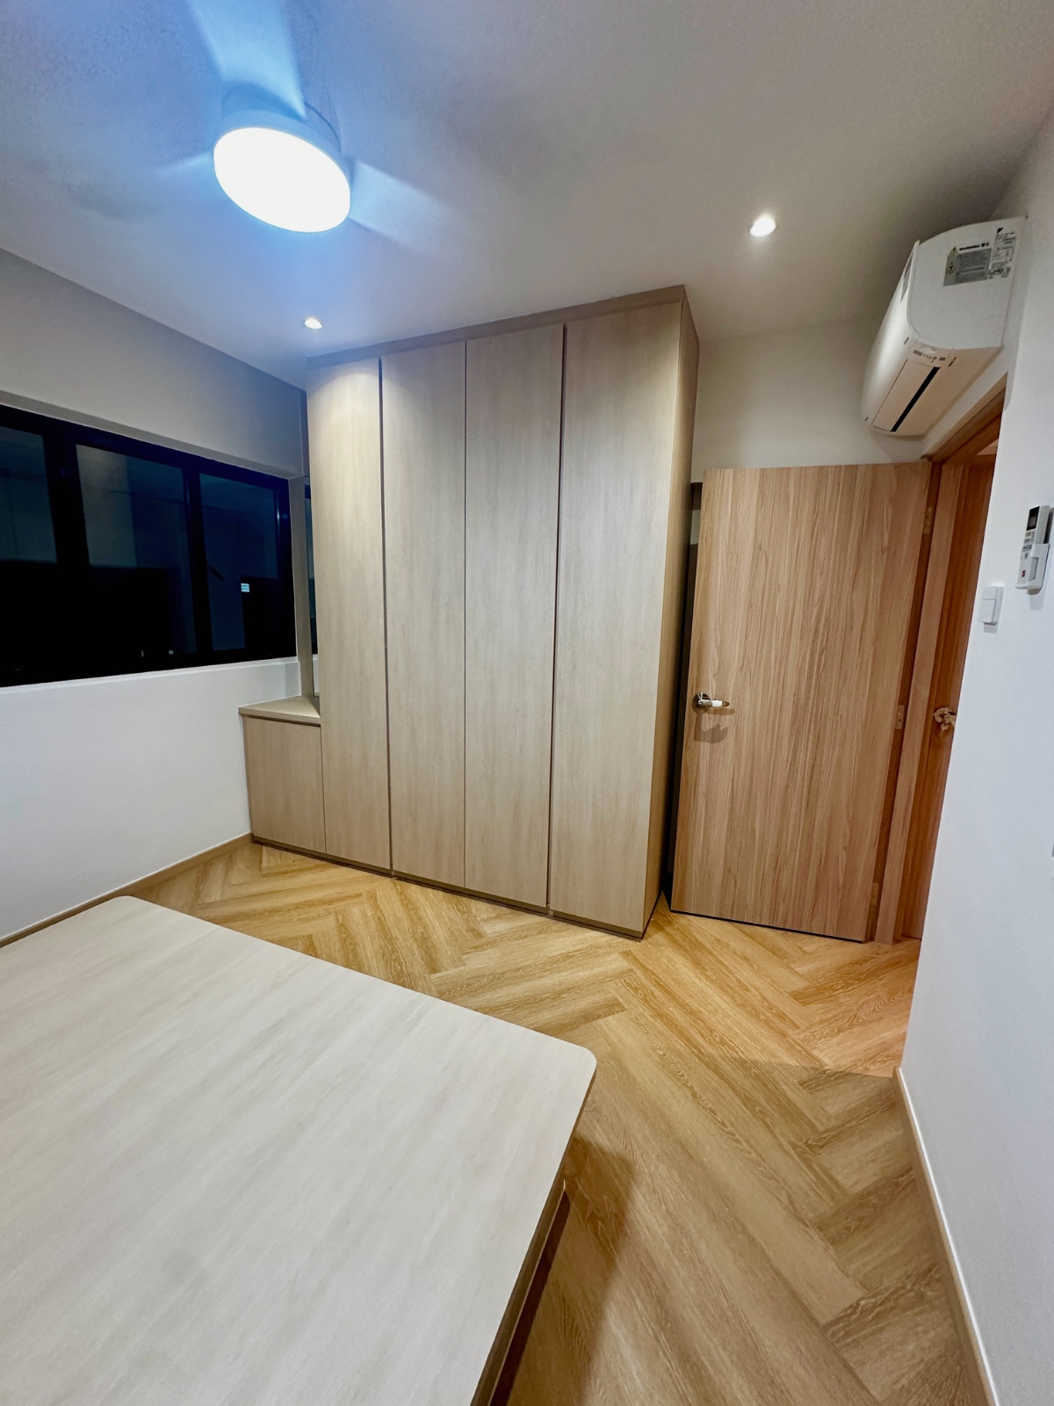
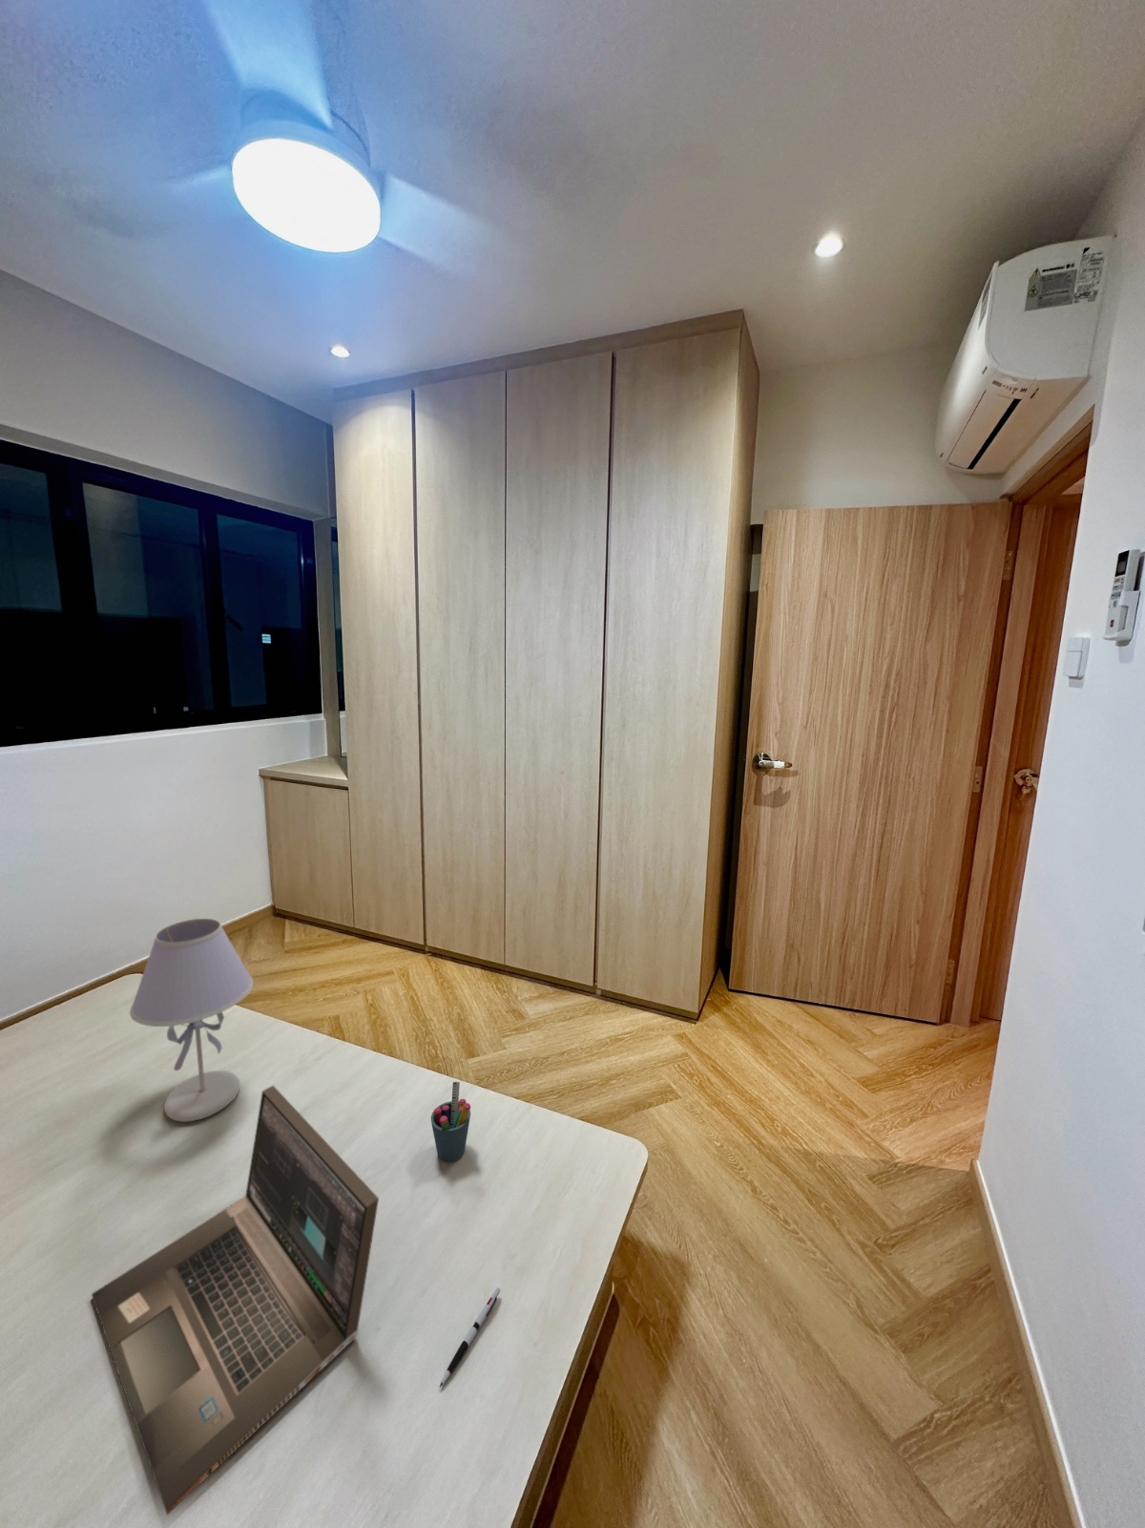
+ table lamp [129,918,254,1123]
+ laptop [90,1085,380,1516]
+ pen [439,1287,502,1387]
+ pen holder [431,1080,471,1163]
